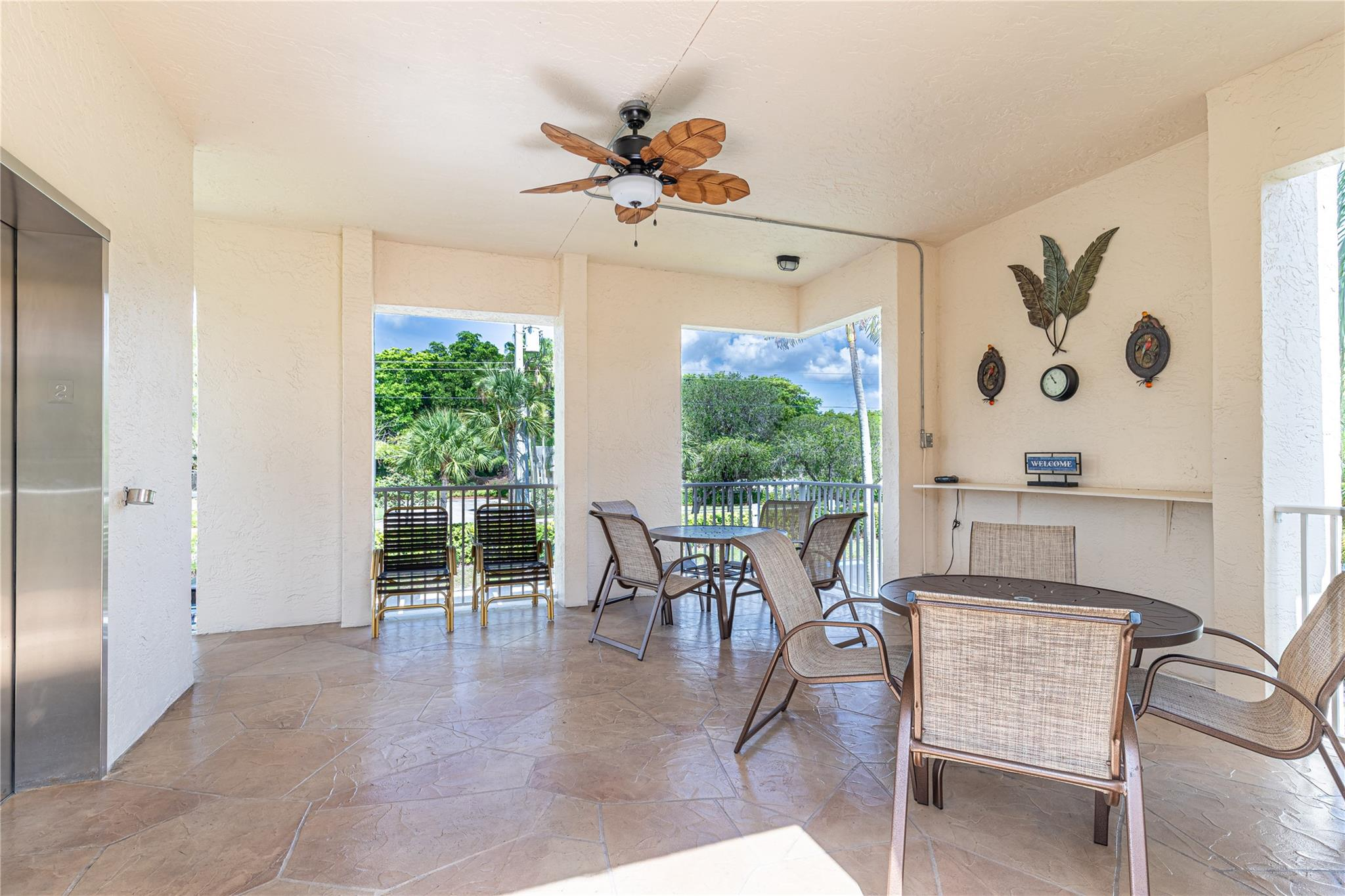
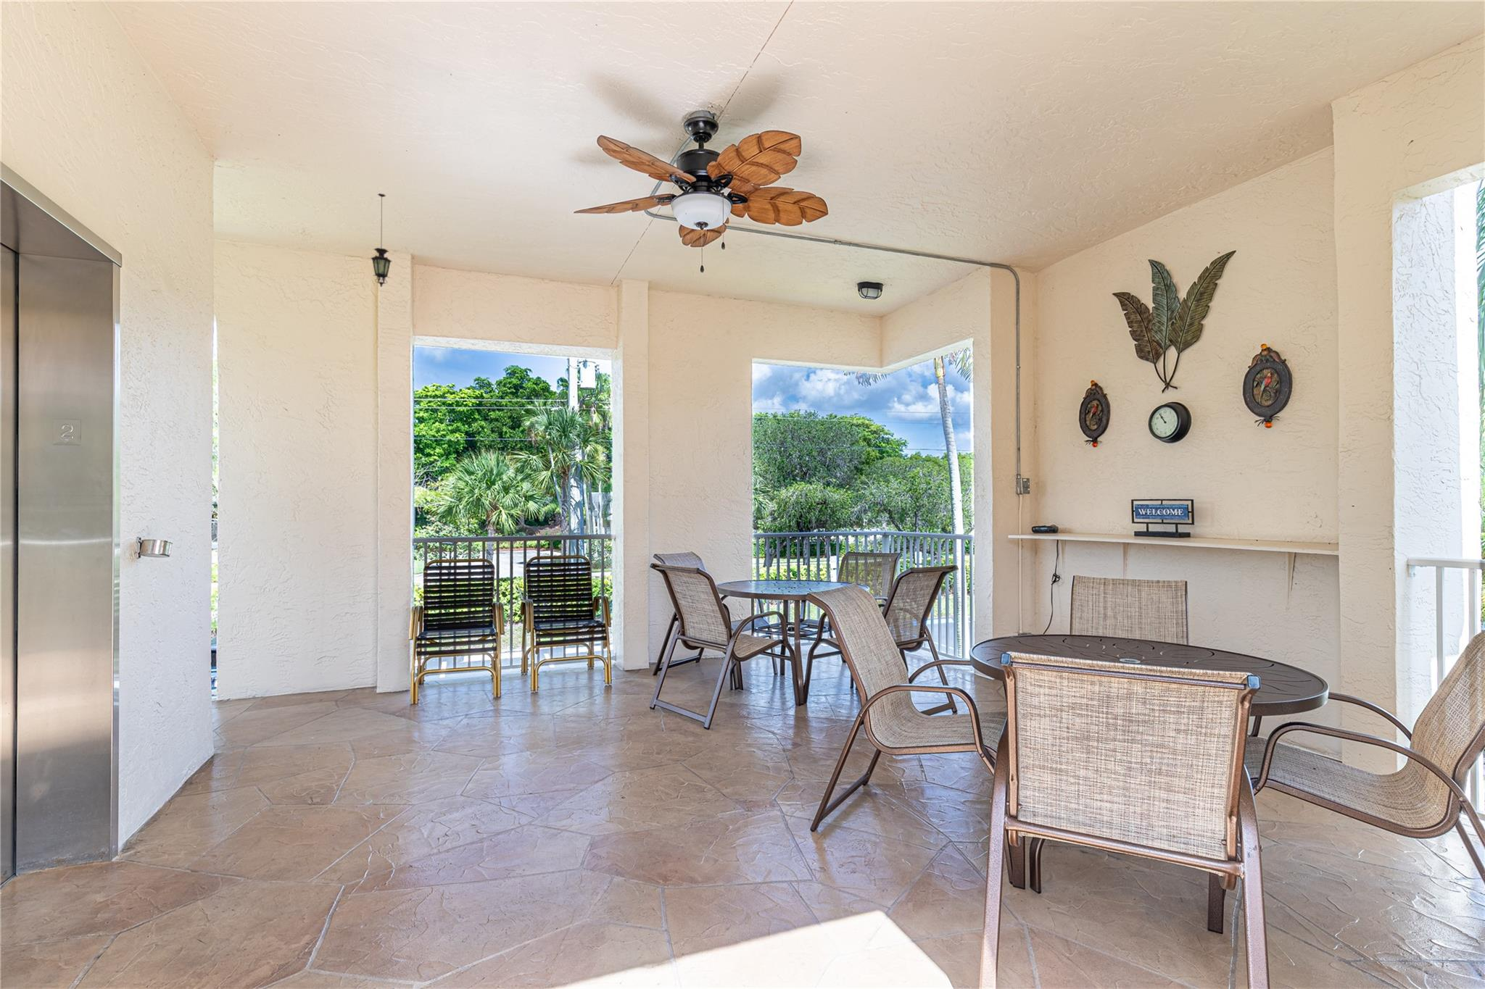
+ hanging lantern [370,193,393,288]
